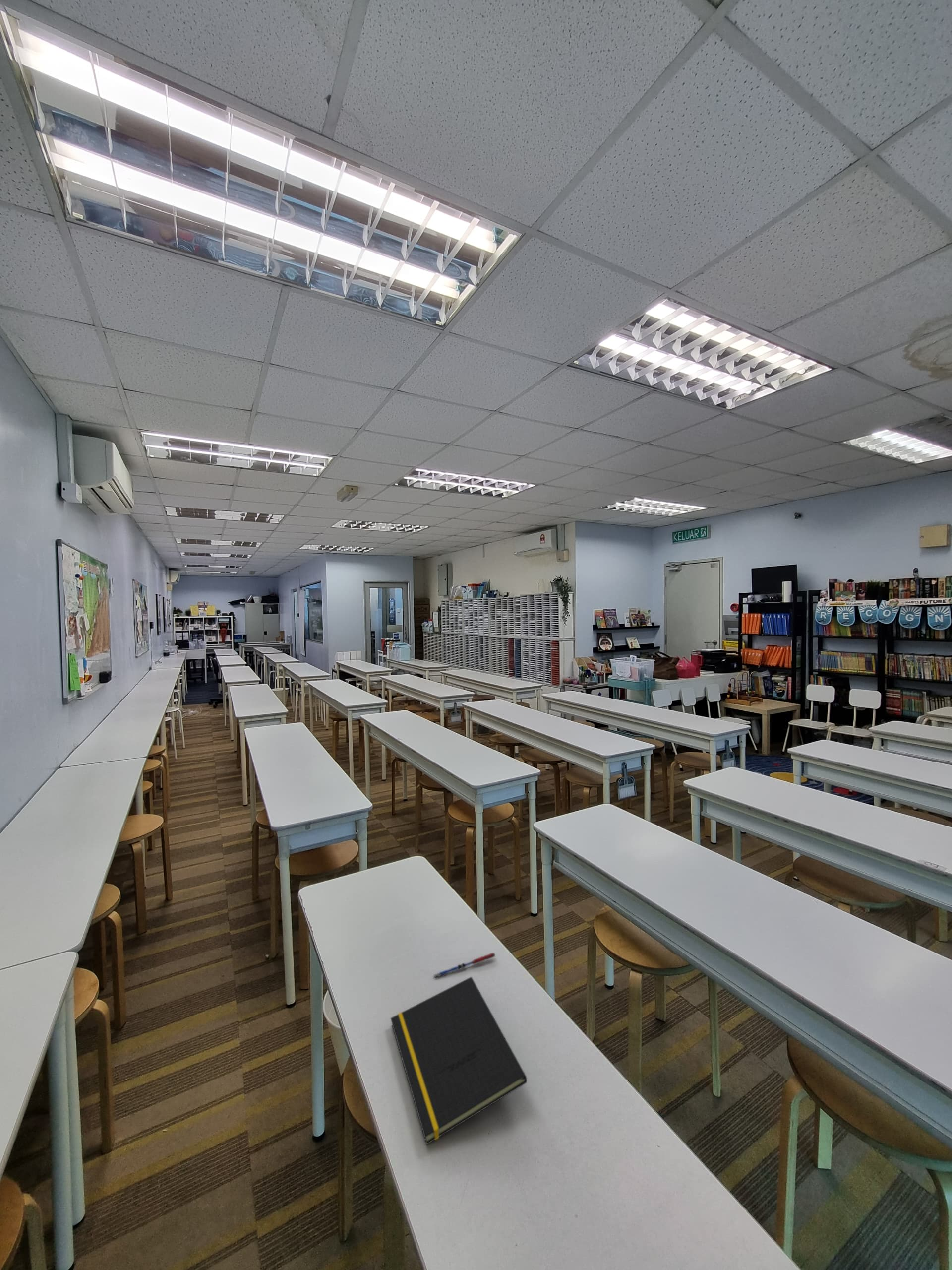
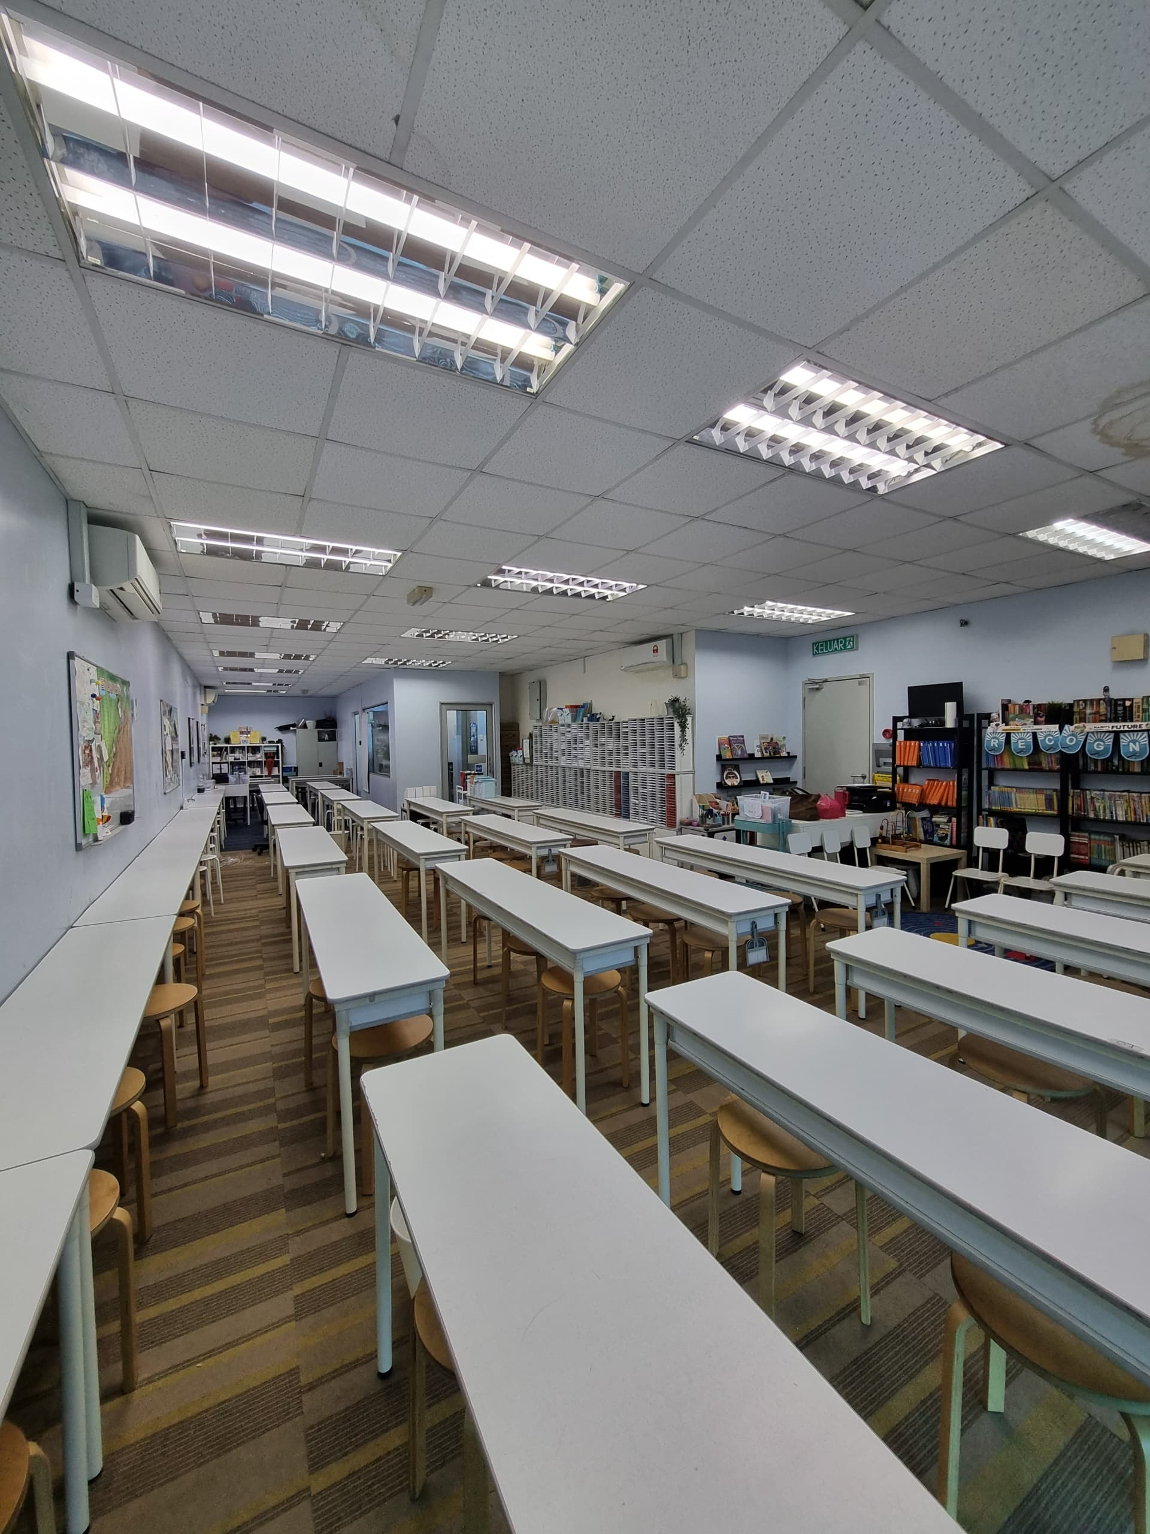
- pen [433,952,496,979]
- notepad [390,976,528,1145]
